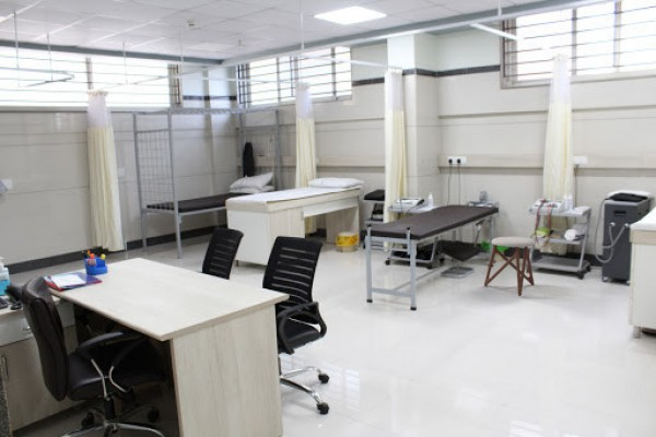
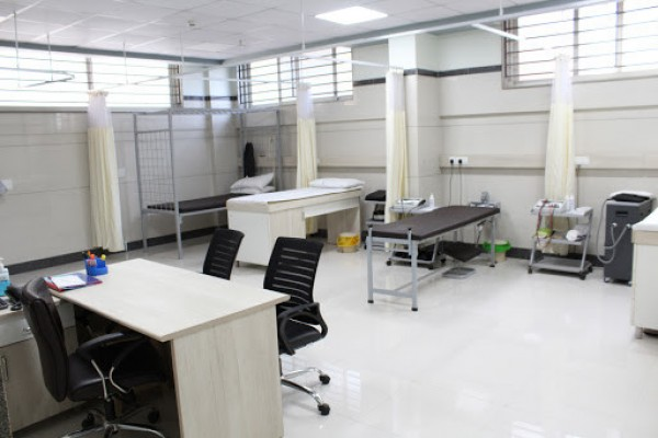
- stool [483,236,537,297]
